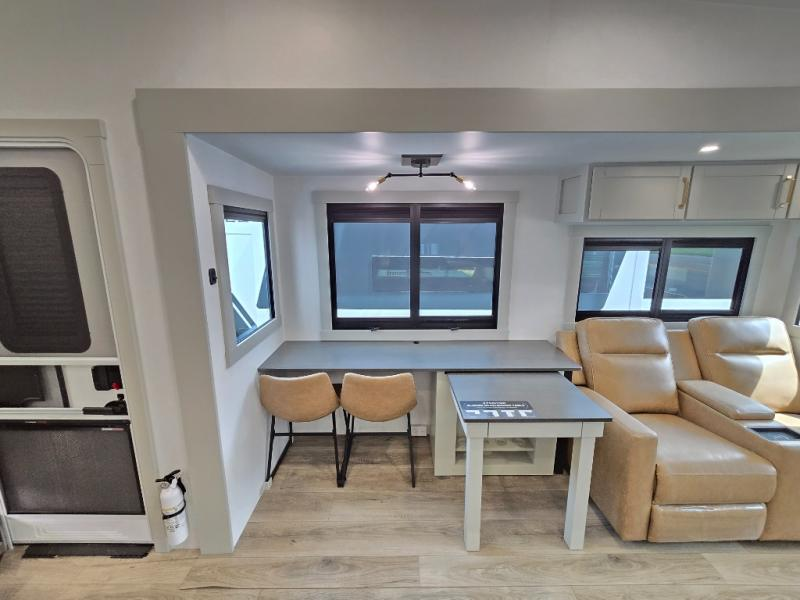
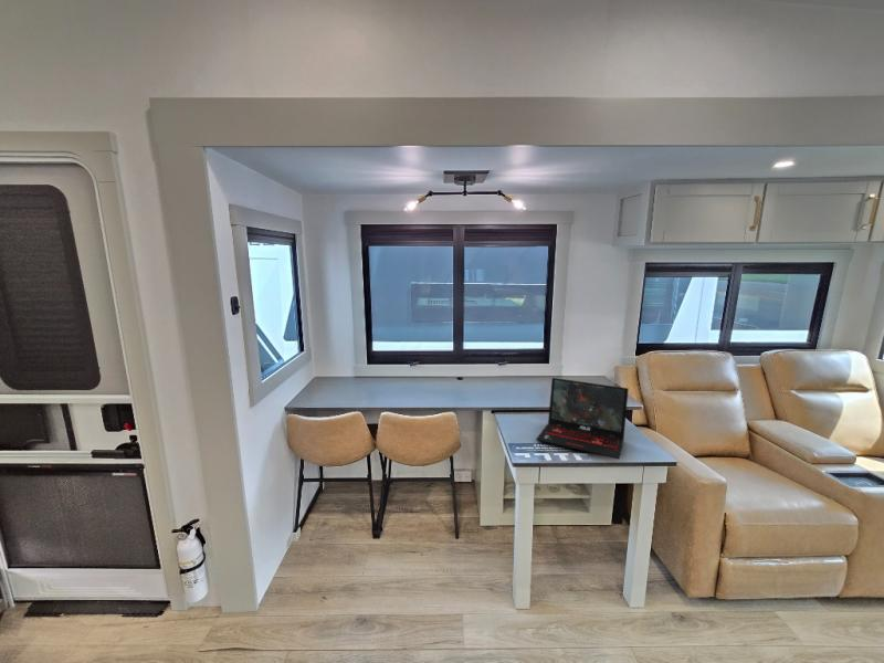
+ laptop [535,377,630,460]
